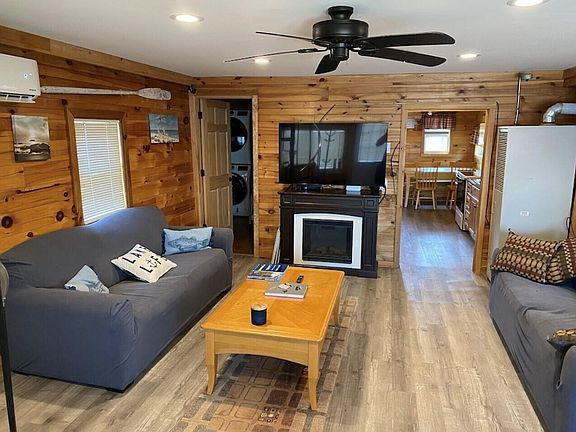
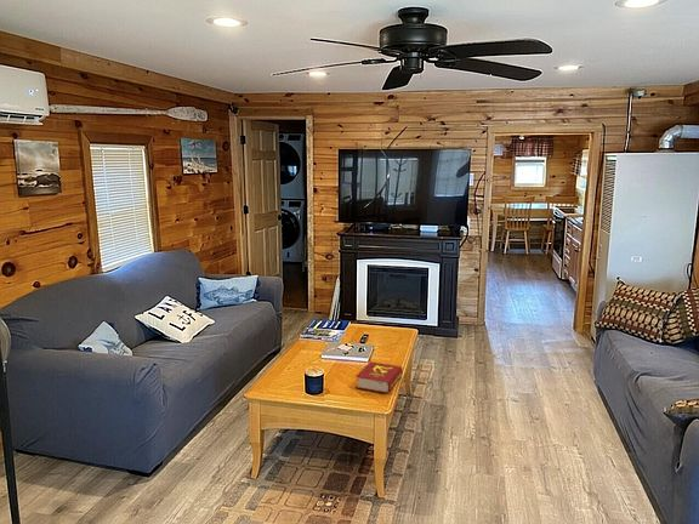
+ book [354,360,404,394]
